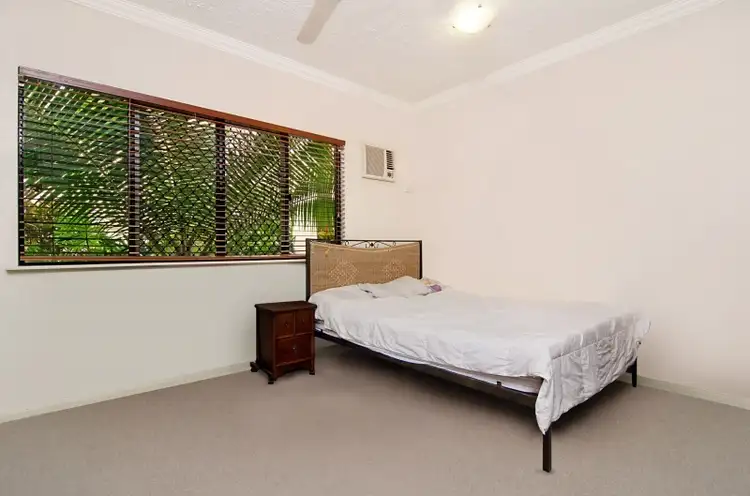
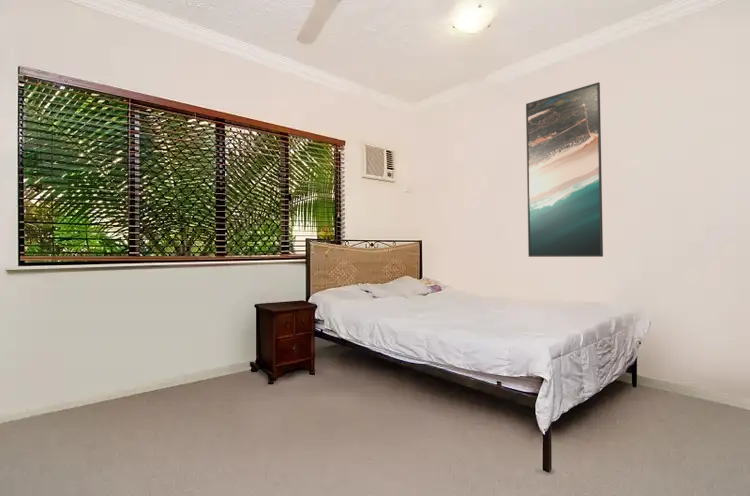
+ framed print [525,81,604,258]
